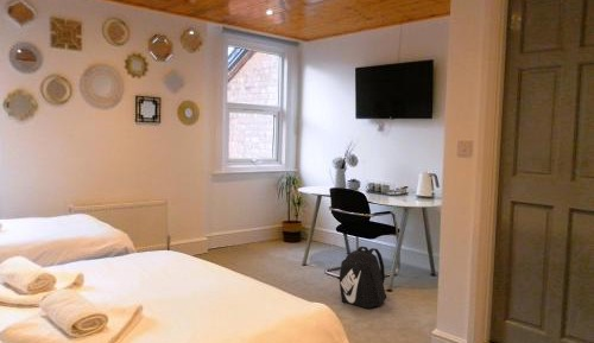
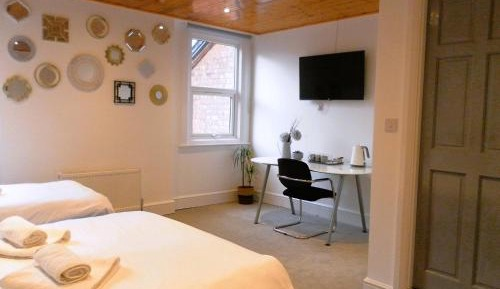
- backpack [339,246,387,310]
